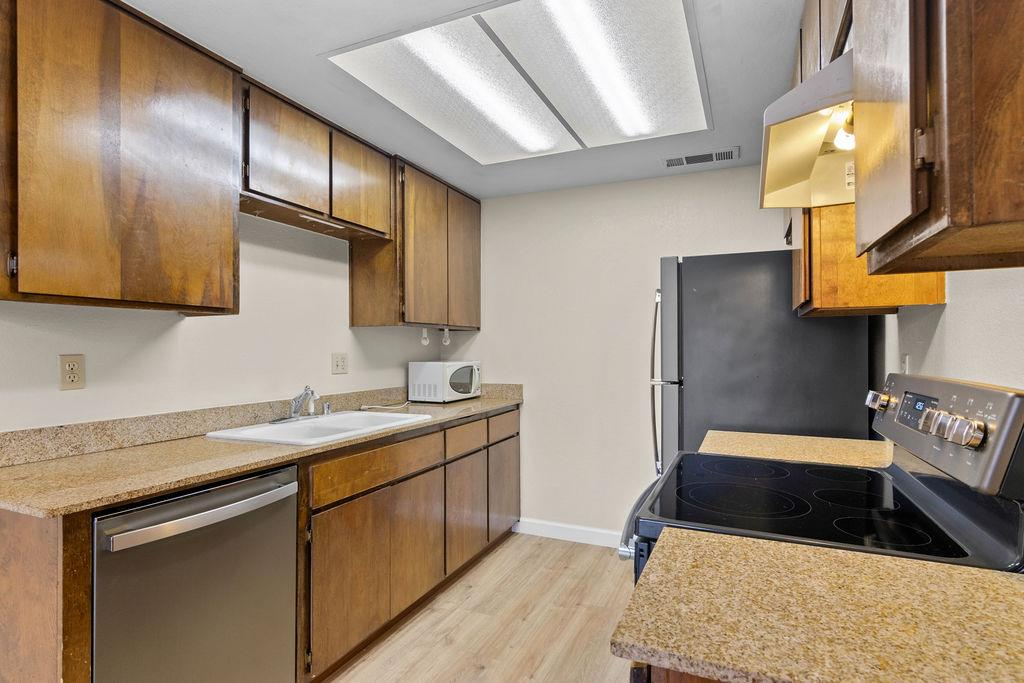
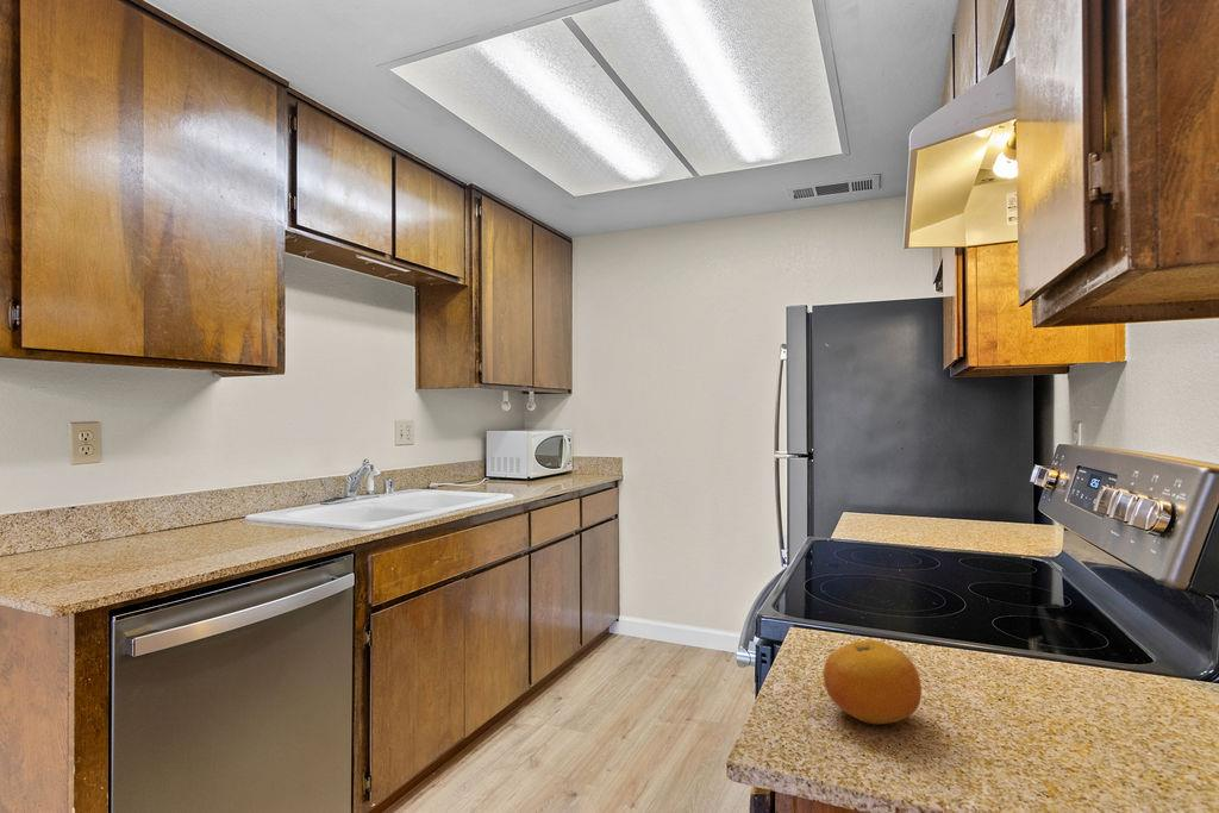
+ fruit [823,639,923,725]
